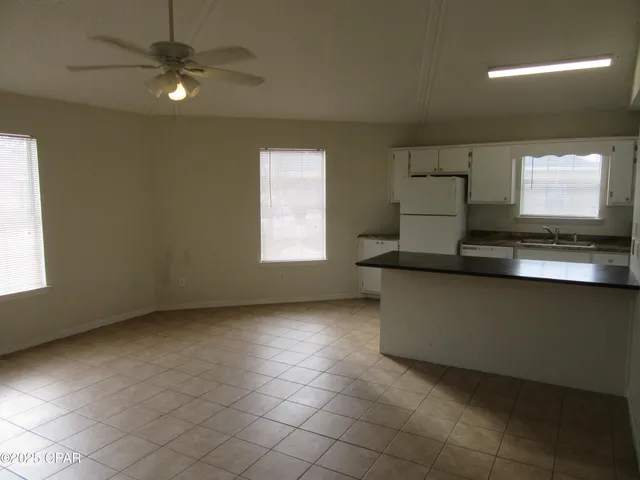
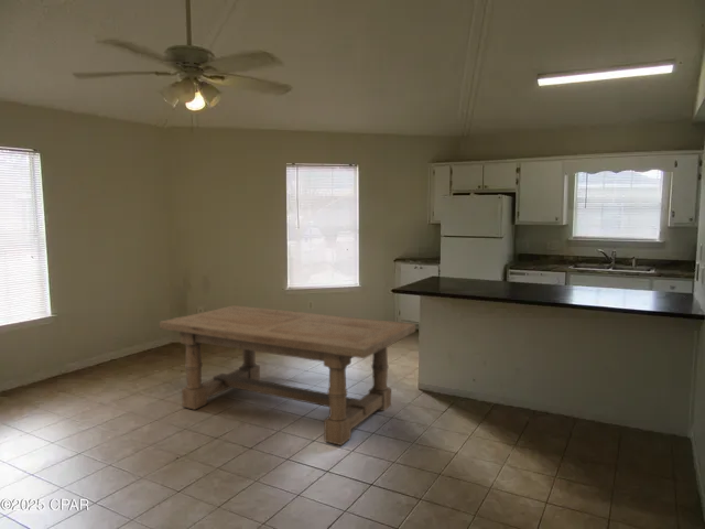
+ dining table [159,304,416,446]
